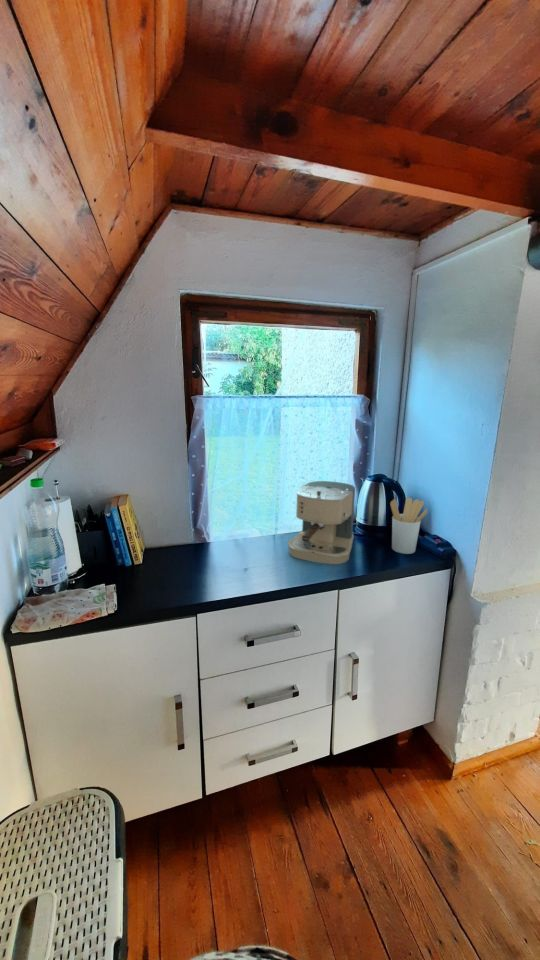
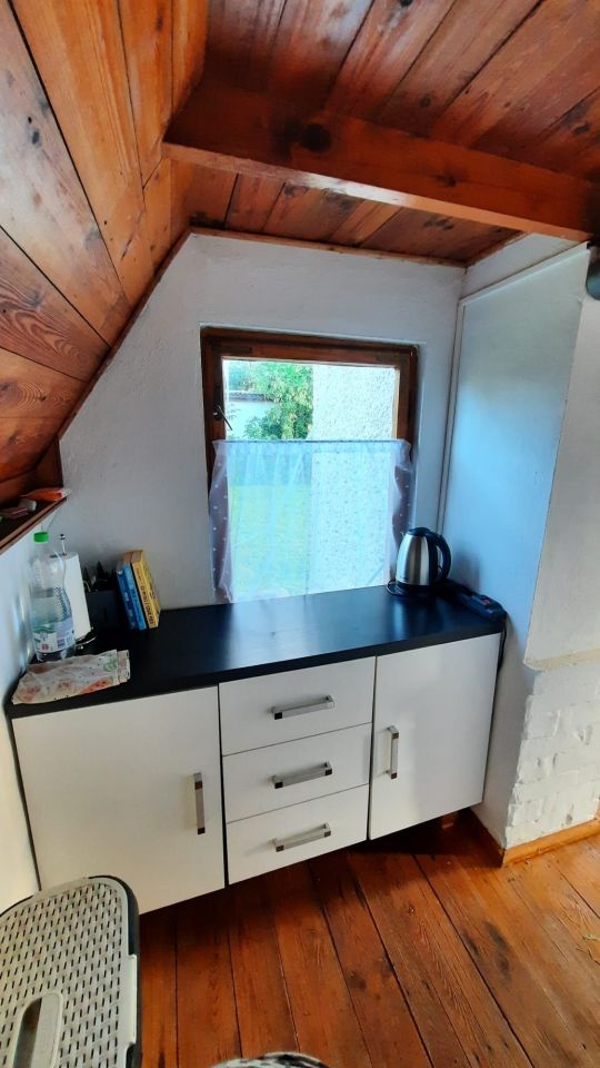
- coffee maker [287,480,356,565]
- utensil holder [389,497,429,555]
